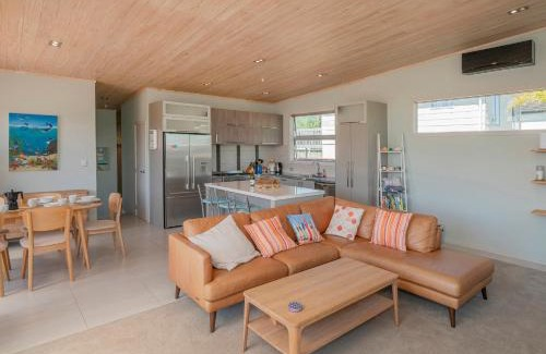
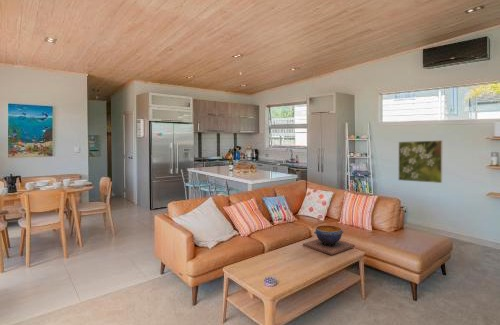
+ decorative bowl [302,224,356,256]
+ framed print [398,139,443,184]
